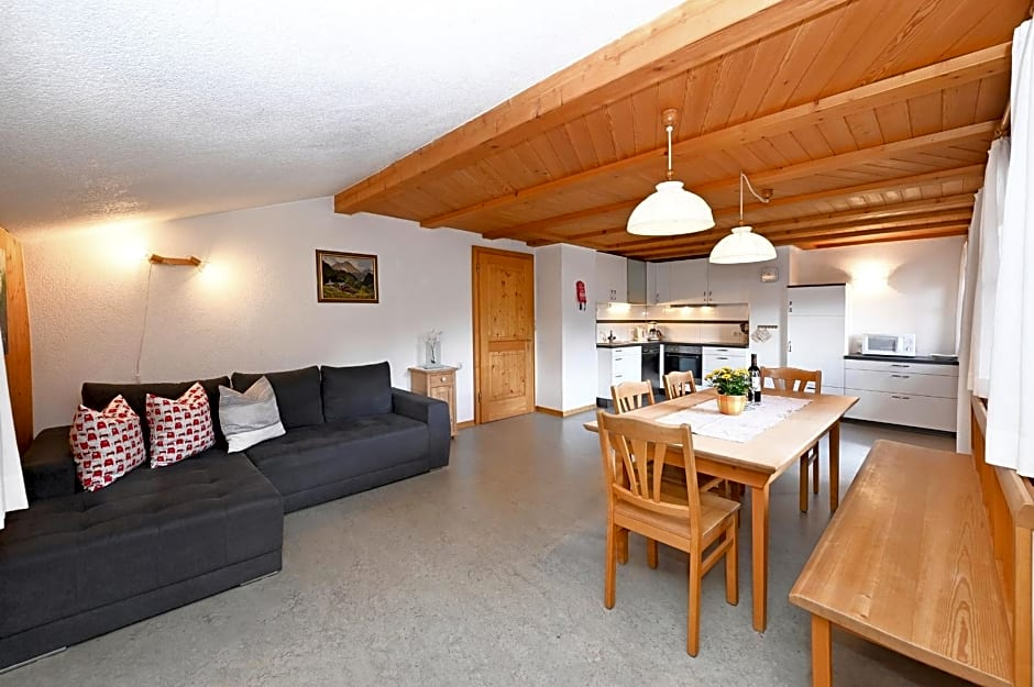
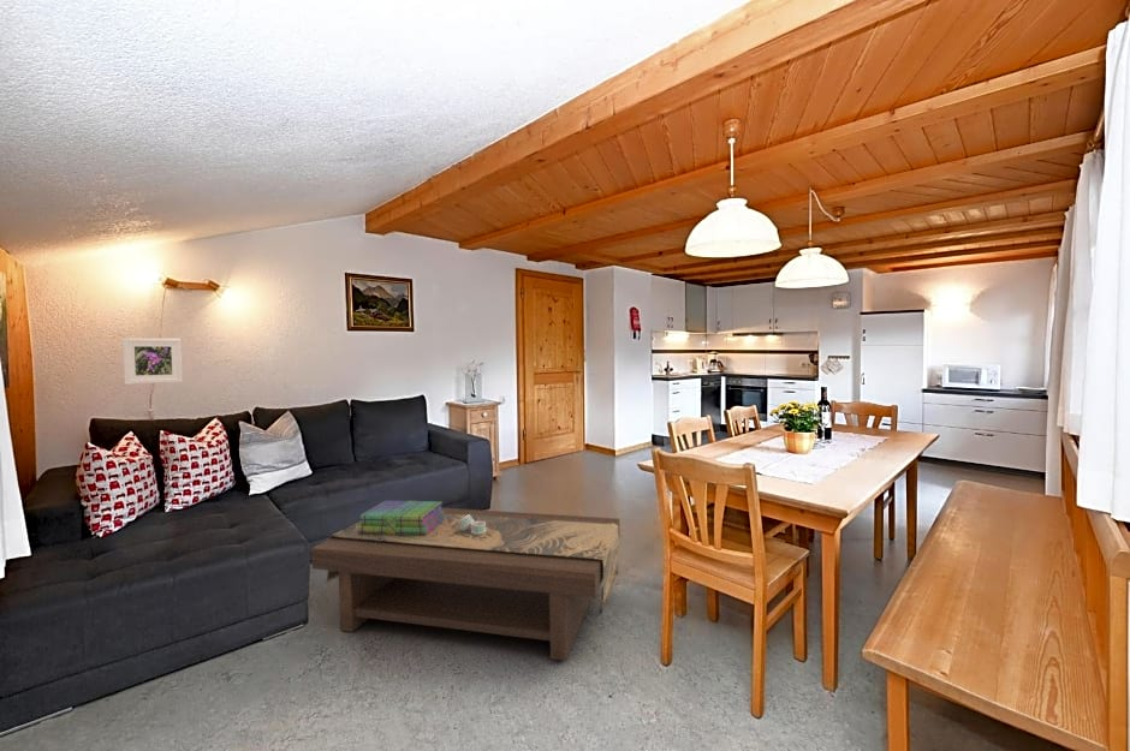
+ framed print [121,336,184,386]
+ stack of books [358,500,445,535]
+ napkin ring [458,514,486,535]
+ coffee table [310,507,622,662]
